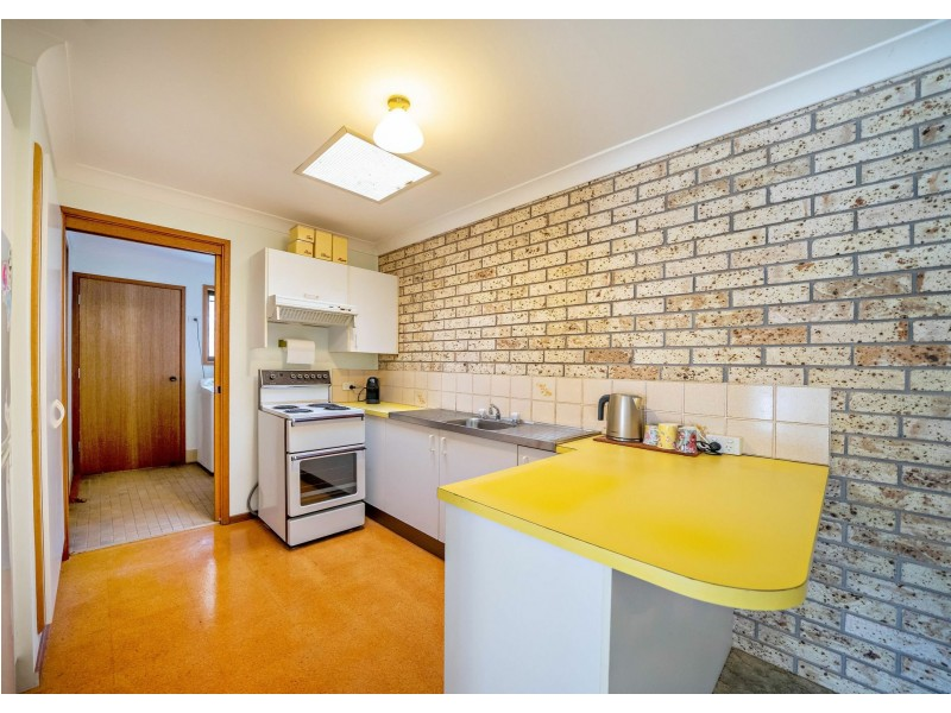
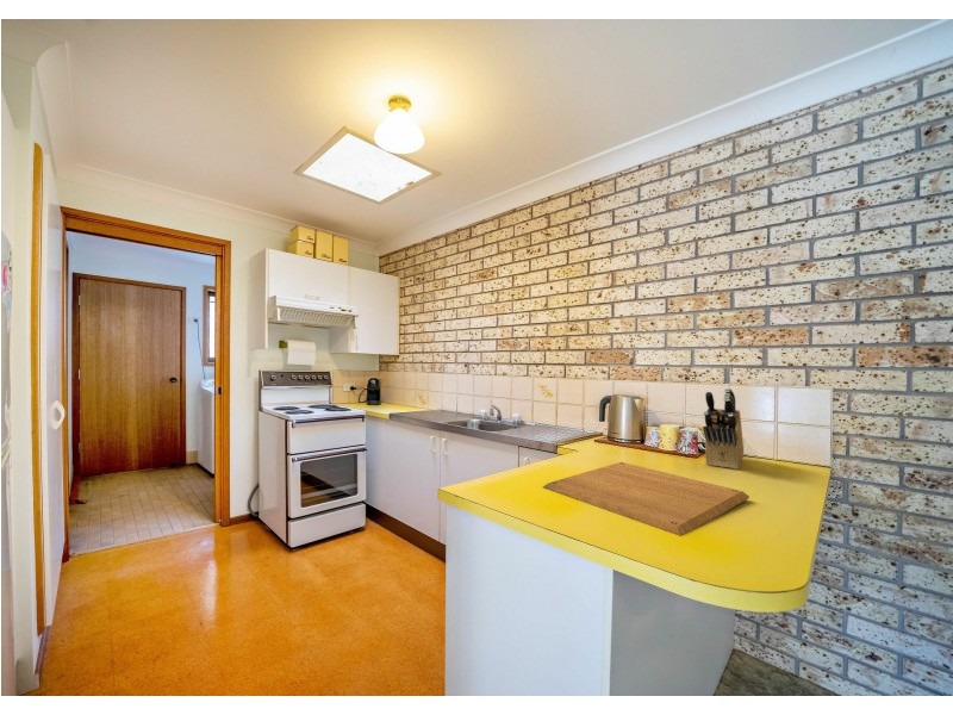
+ chopping board [542,461,750,537]
+ knife block [702,387,745,471]
